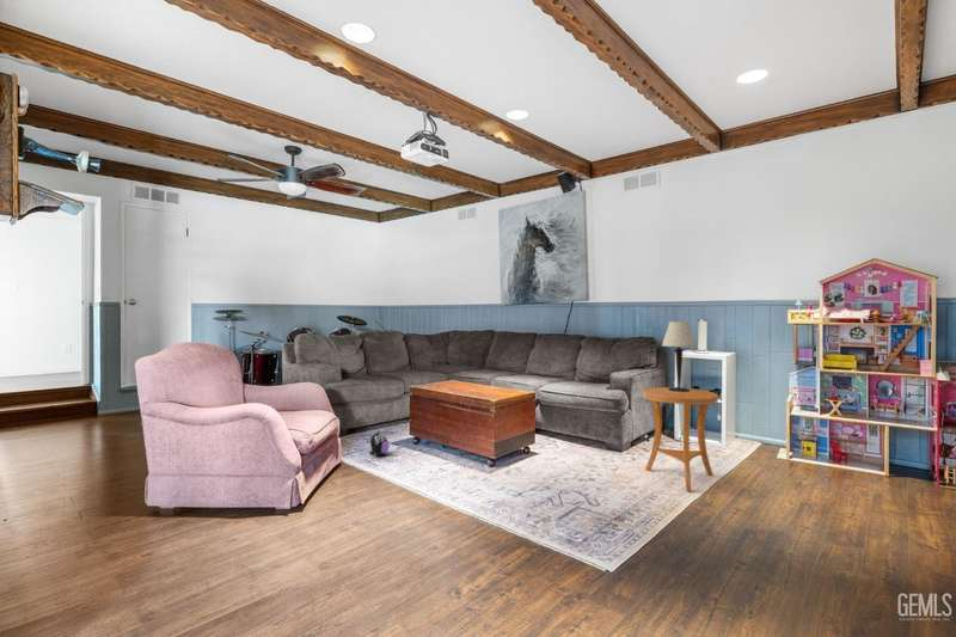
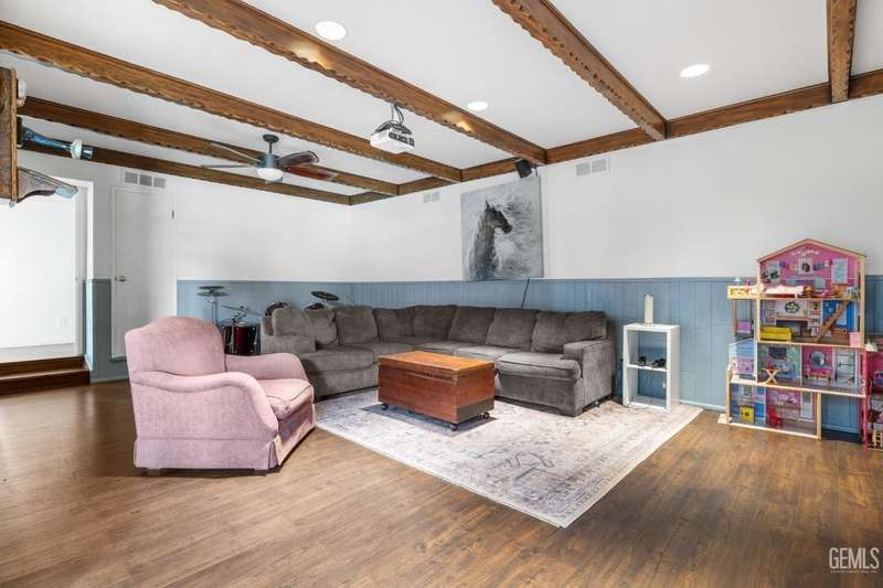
- table lamp [661,320,698,392]
- side table [642,386,719,492]
- plush toy [368,429,391,457]
